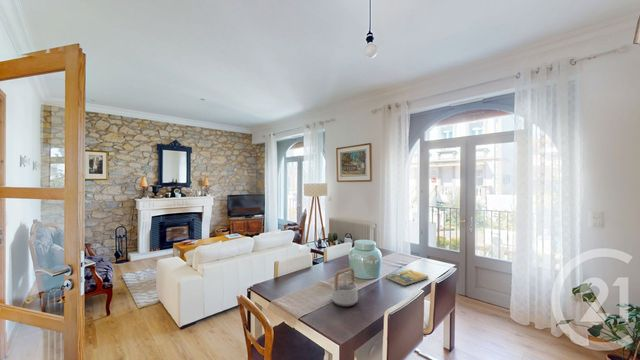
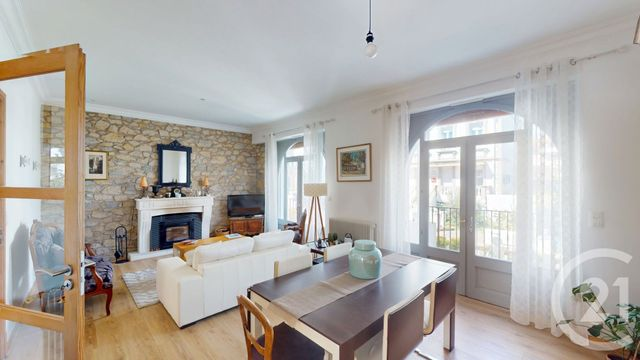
- teapot [331,267,359,307]
- booklet [385,268,429,287]
